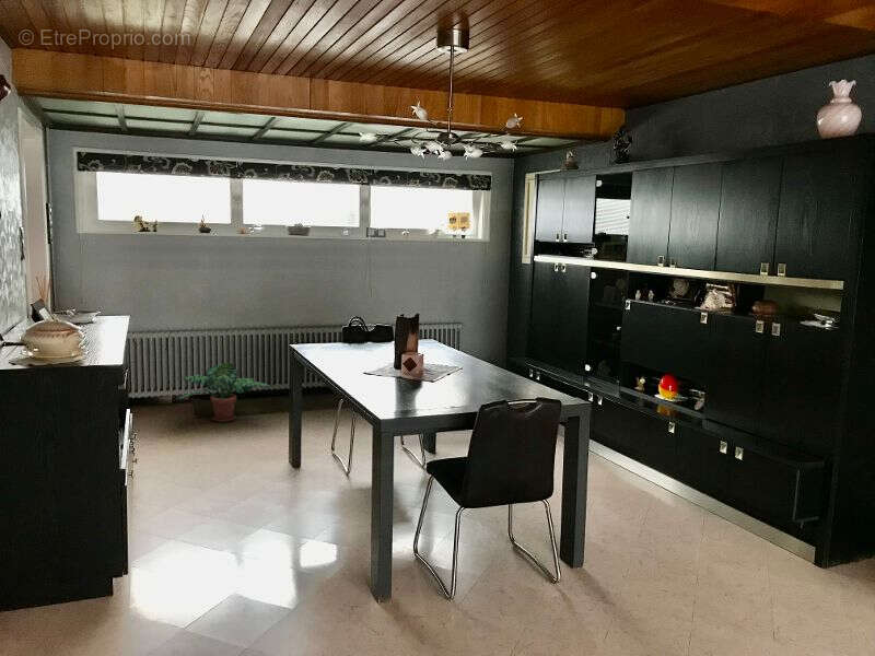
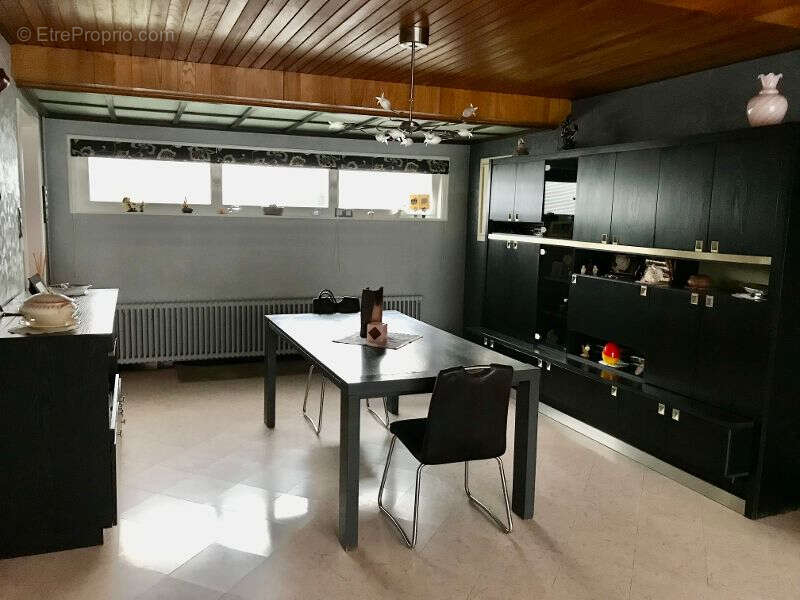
- potted plant [175,360,271,423]
